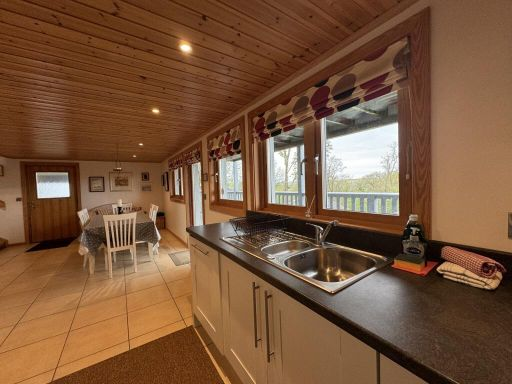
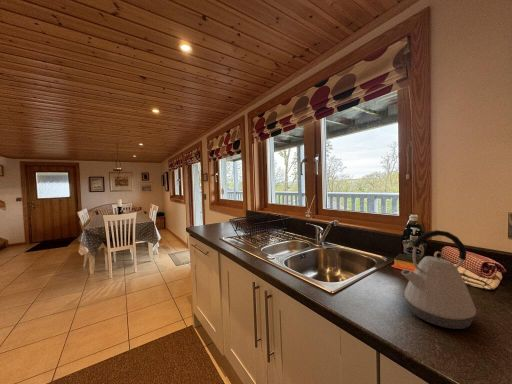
+ kettle [400,229,477,330]
